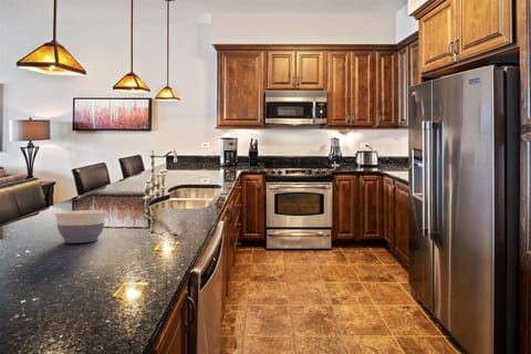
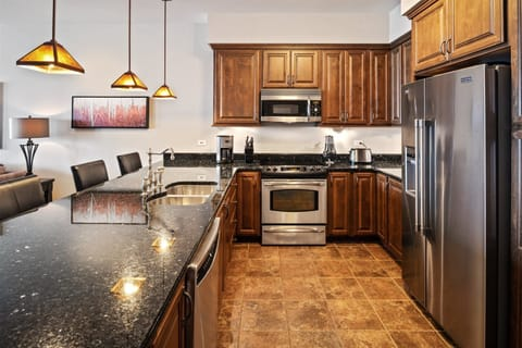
- bowl [54,209,108,243]
